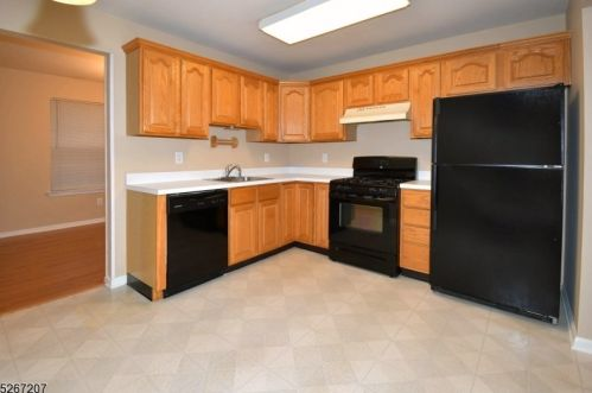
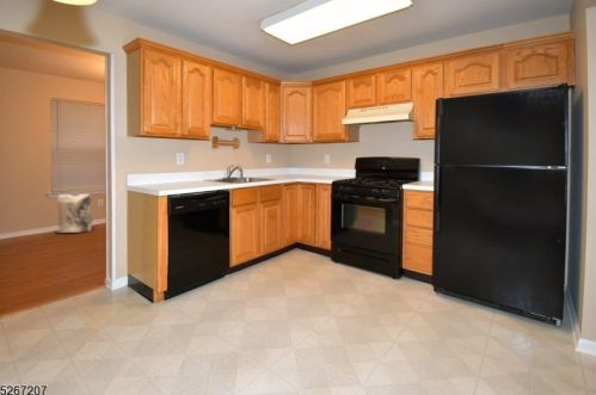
+ bag [55,192,93,234]
